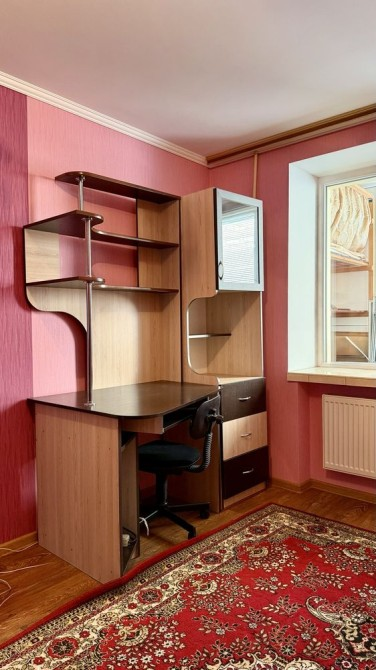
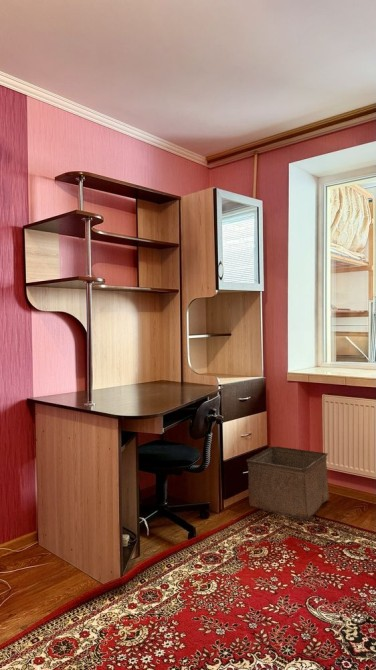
+ storage bin [245,446,330,521]
